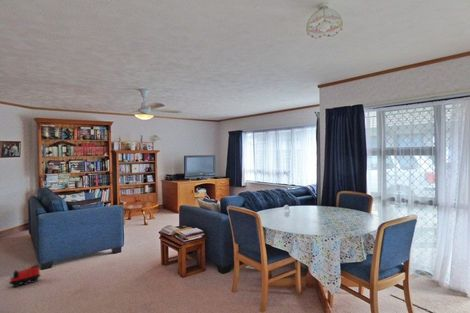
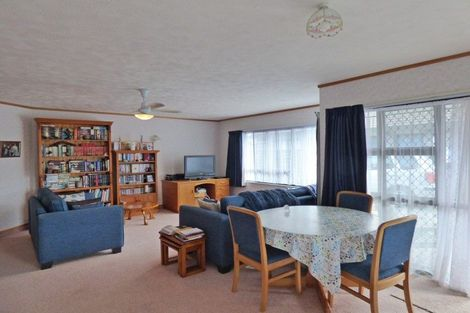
- toy train [8,264,42,288]
